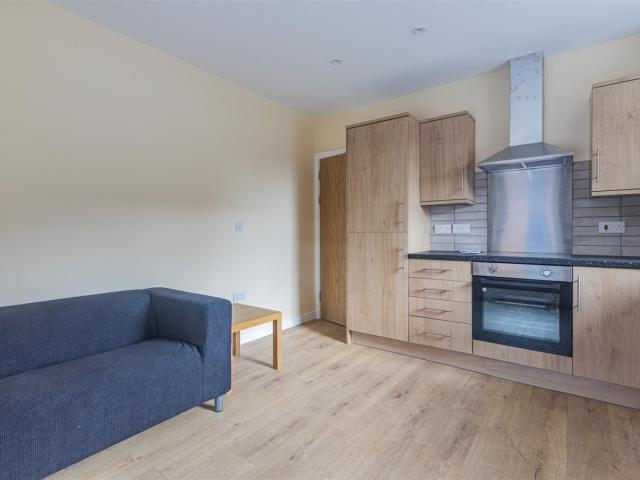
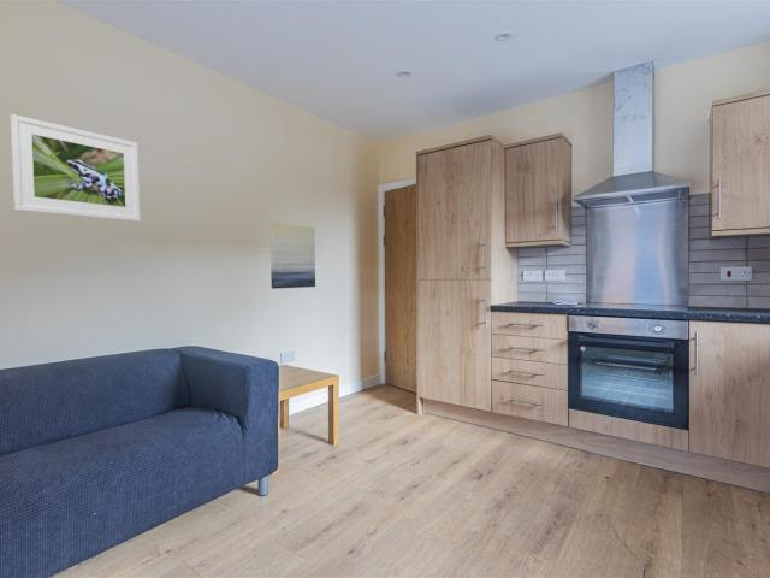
+ wall art [268,222,316,290]
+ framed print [10,113,141,223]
